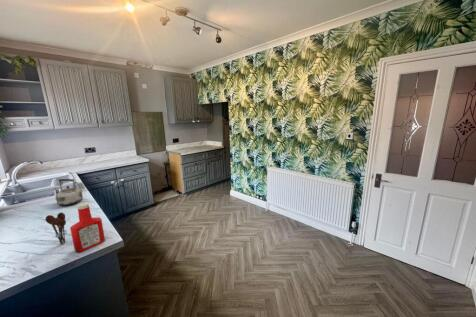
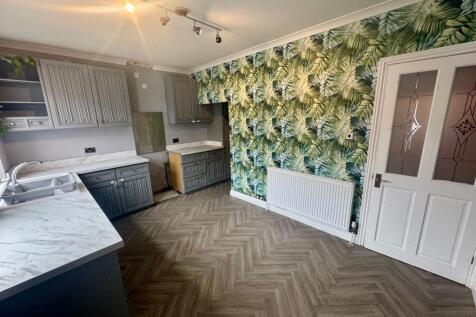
- kettle [53,178,84,206]
- utensil holder [45,211,68,245]
- soap bottle [69,202,106,253]
